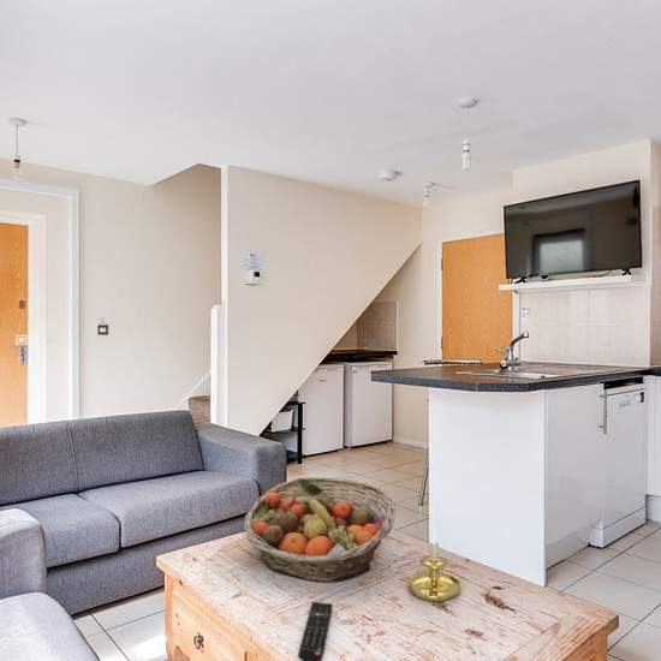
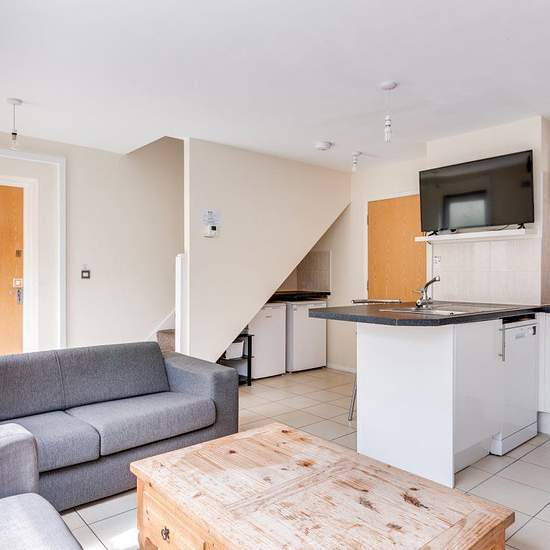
- remote control [297,601,334,661]
- fruit basket [243,476,397,583]
- candle holder [407,526,463,603]
